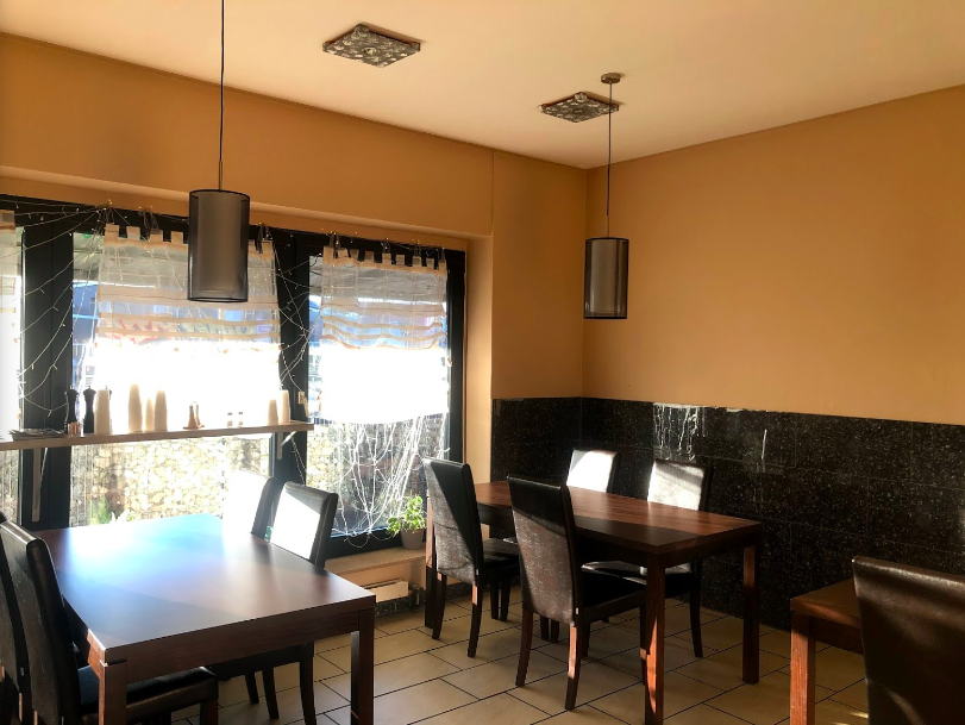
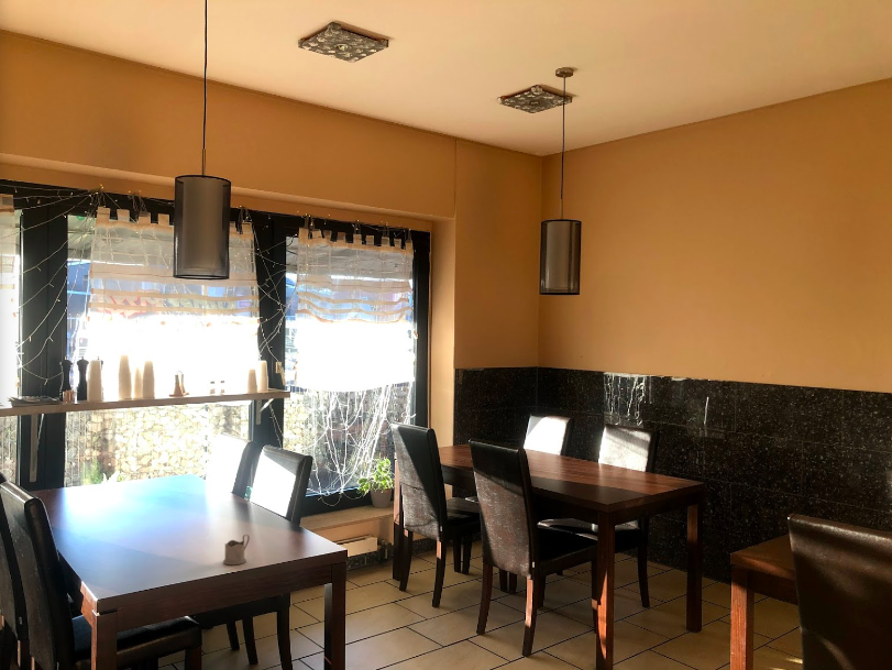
+ tea glass holder [222,534,251,565]
